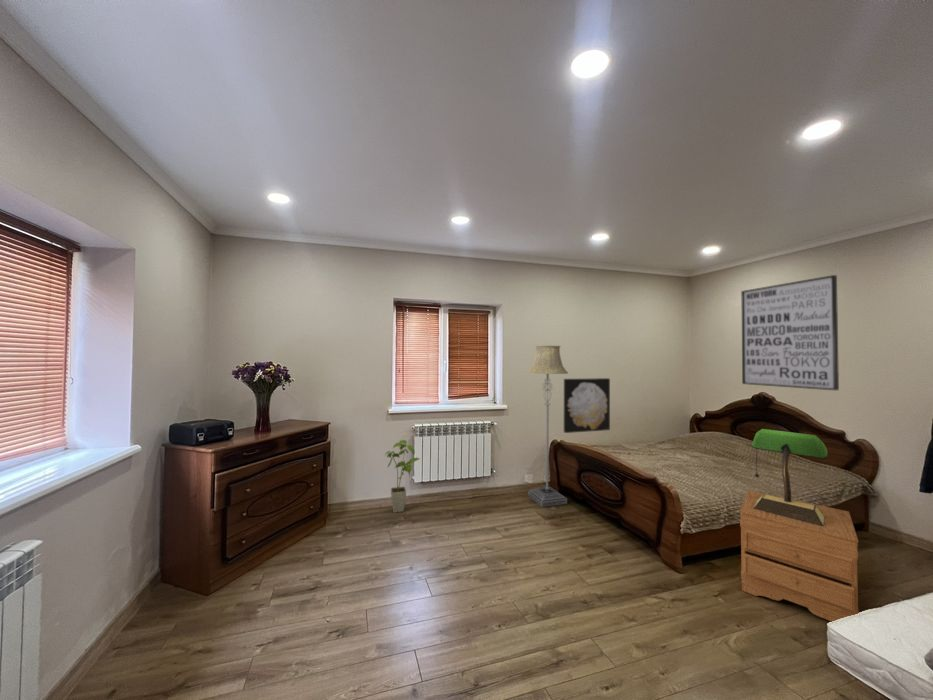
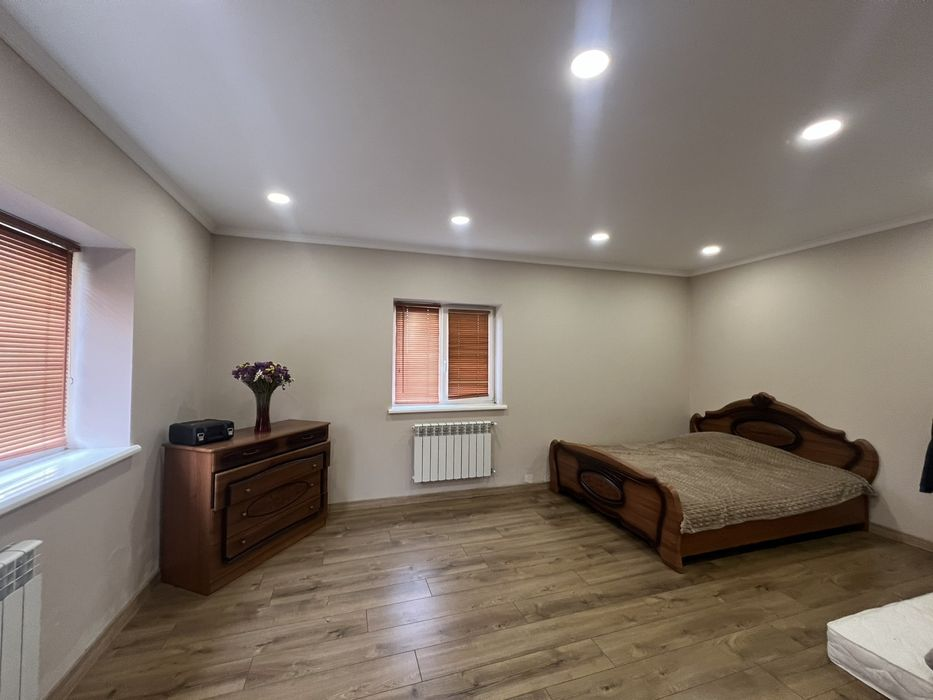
- wall art [563,377,611,434]
- wall art [740,274,840,391]
- nightstand [739,489,860,623]
- floor lamp [527,345,569,508]
- house plant [384,439,420,514]
- table lamp [750,428,829,527]
